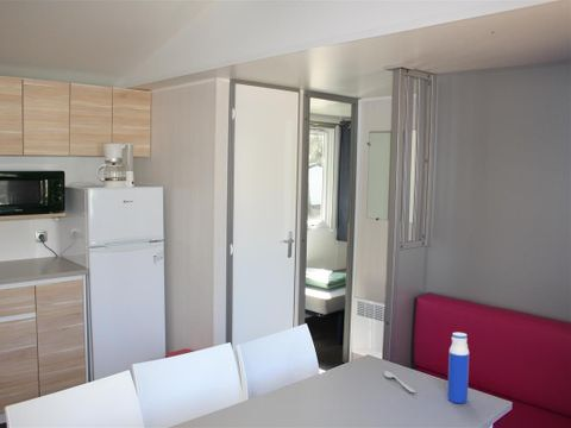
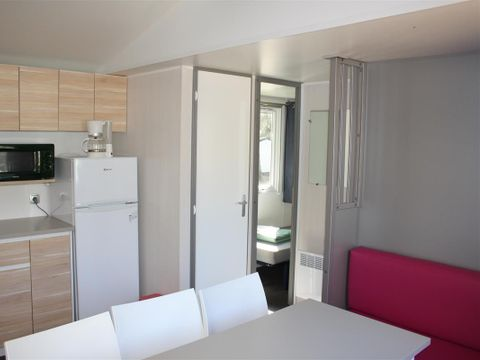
- water bottle [446,332,470,404]
- spoon [383,370,416,394]
